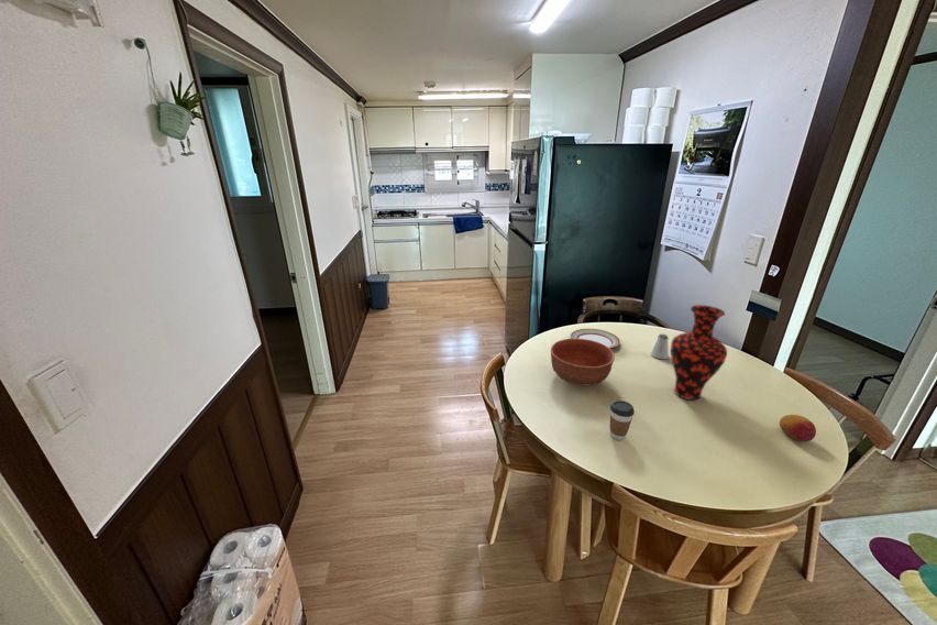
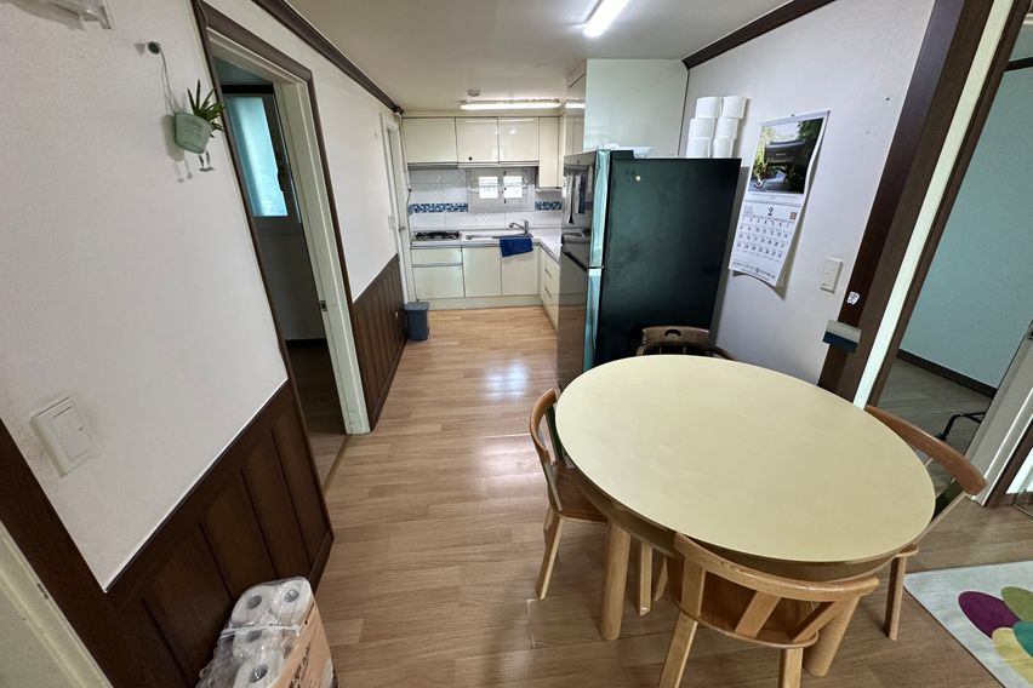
- plate [570,328,621,349]
- bowl [550,338,616,386]
- saltshaker [650,333,670,360]
- vase [669,304,728,401]
- coffee cup [609,399,636,441]
- fruit [779,414,817,442]
